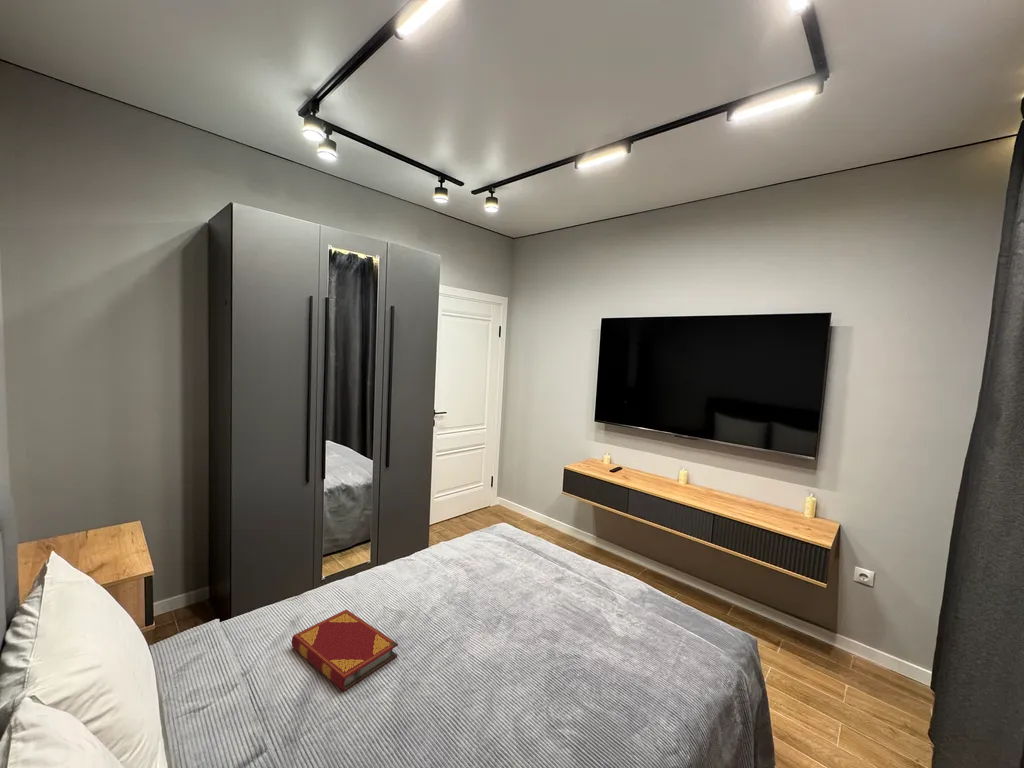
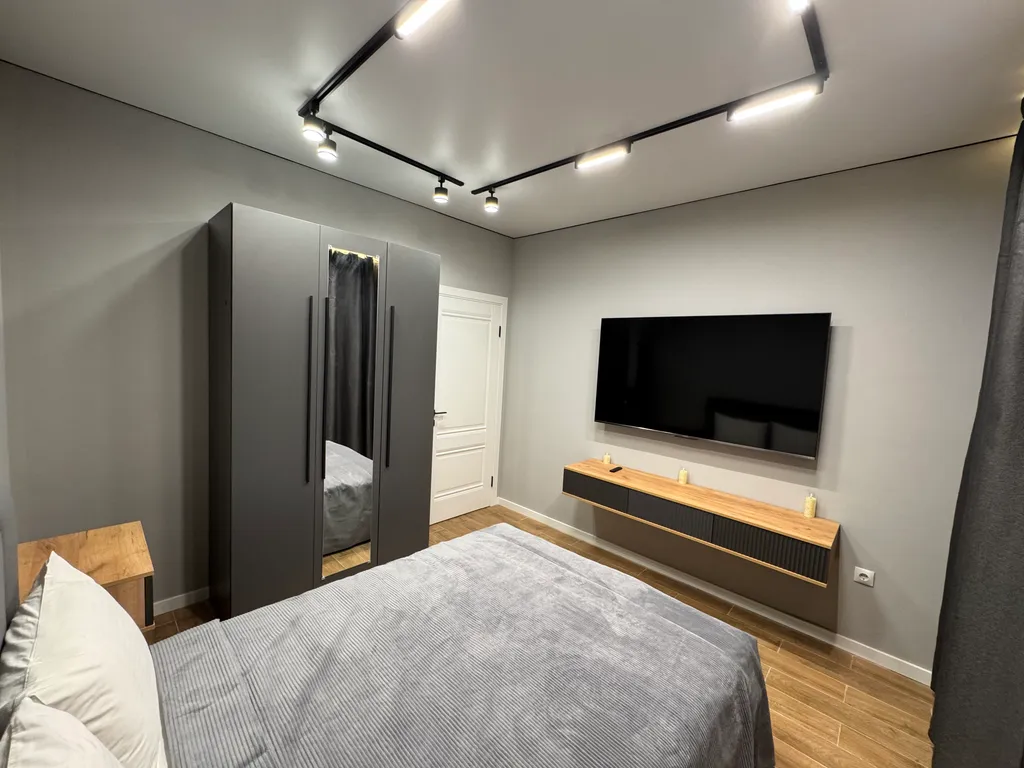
- hardback book [291,609,399,692]
